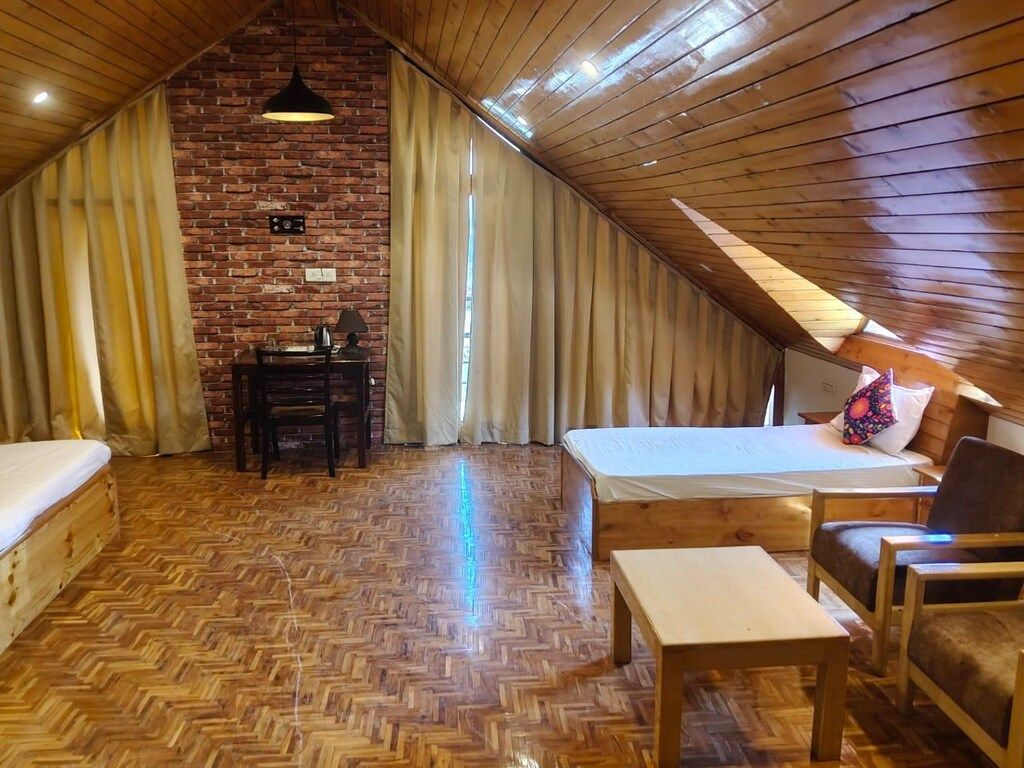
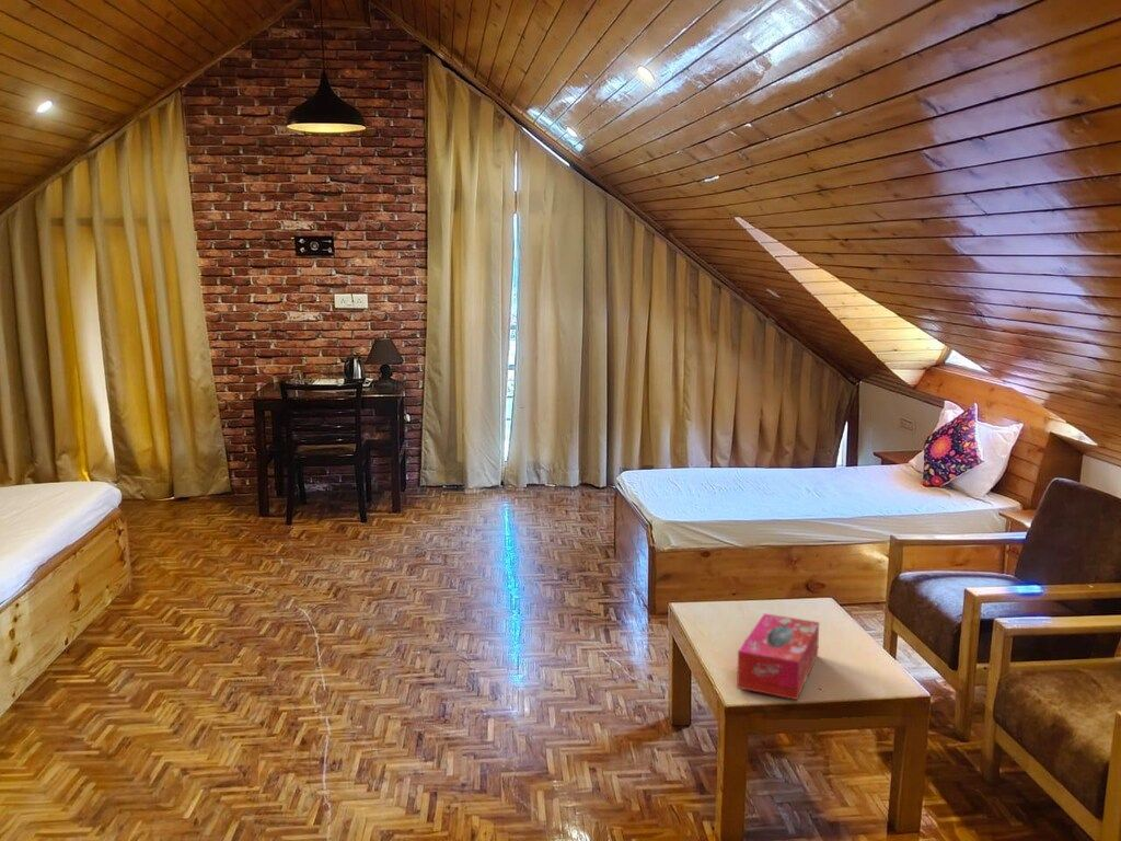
+ tissue box [736,612,820,701]
